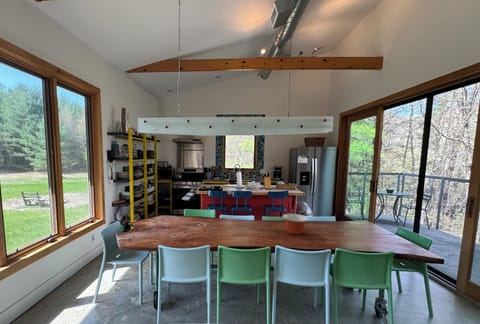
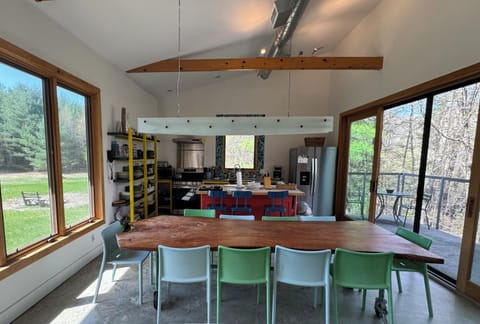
- mixing bowl [282,213,309,236]
